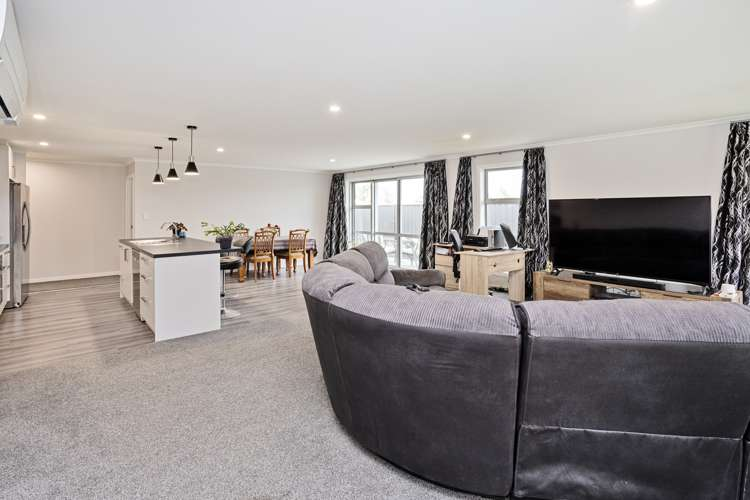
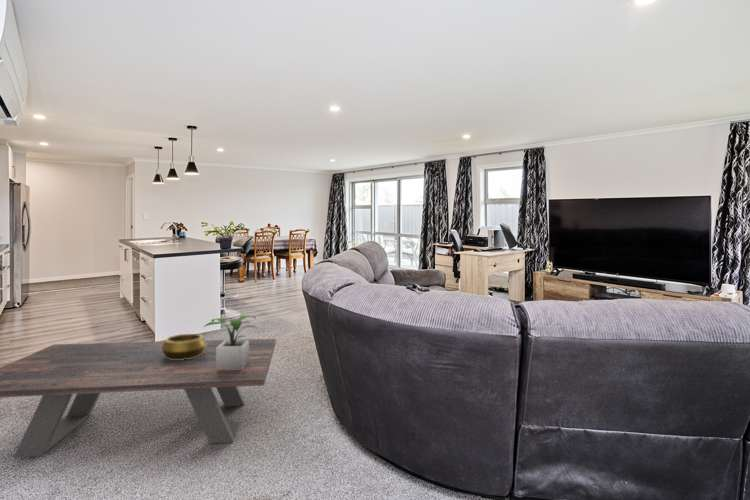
+ potted plant [202,314,260,371]
+ coffee table [0,338,277,458]
+ decorative bowl [161,333,207,360]
